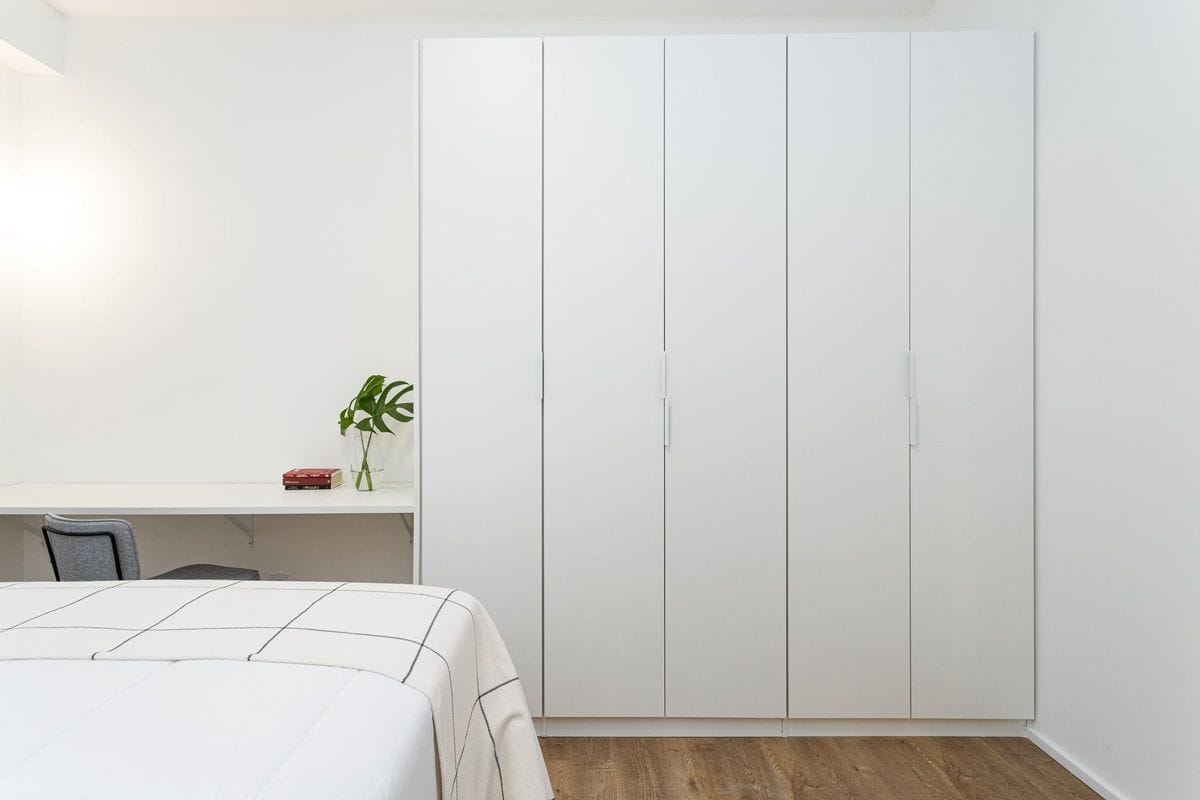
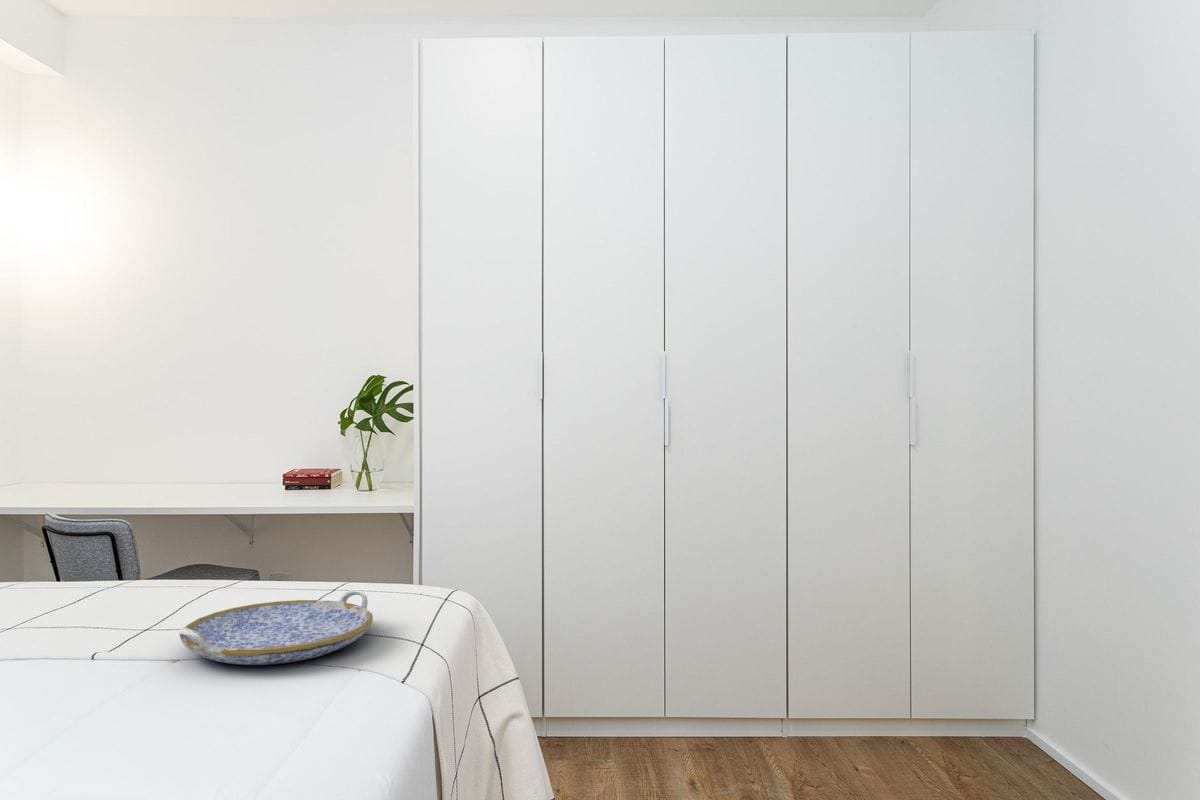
+ serving tray [178,589,374,666]
